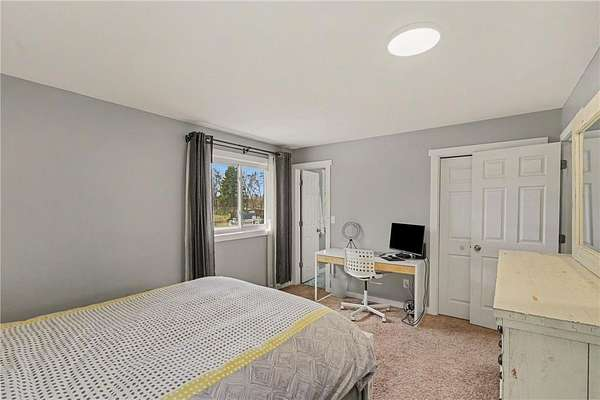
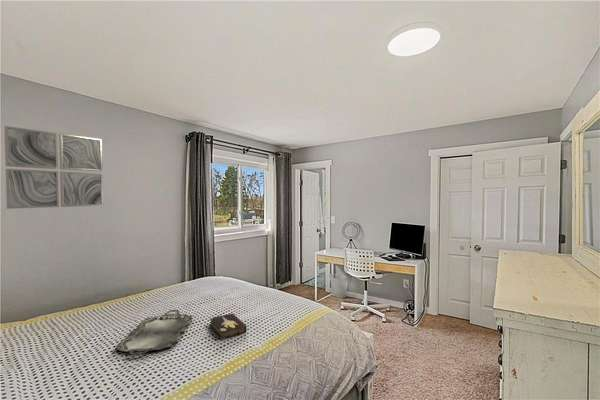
+ wall art [3,125,104,210]
+ hardback book [208,312,248,341]
+ serving tray [114,309,193,356]
